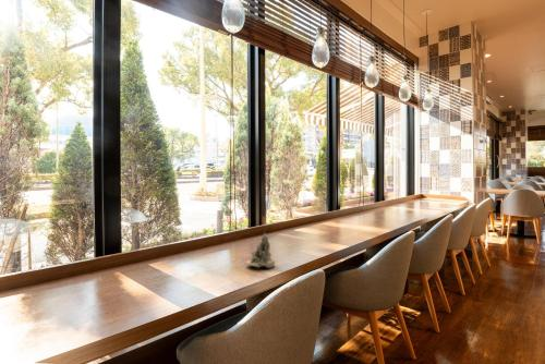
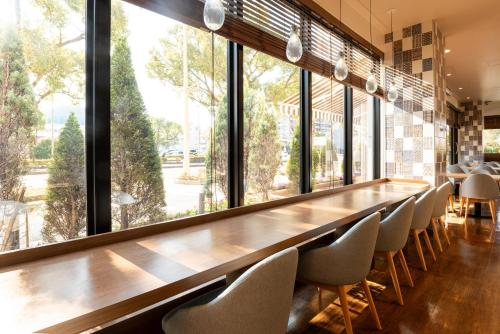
- succulent planter [246,232,276,269]
